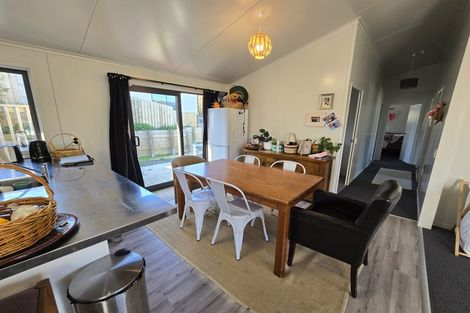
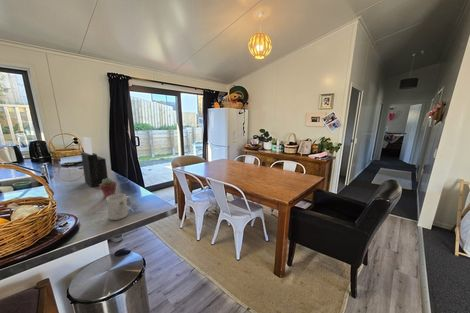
+ mug [105,193,134,221]
+ potted succulent [98,177,117,199]
+ knife block [80,136,109,188]
